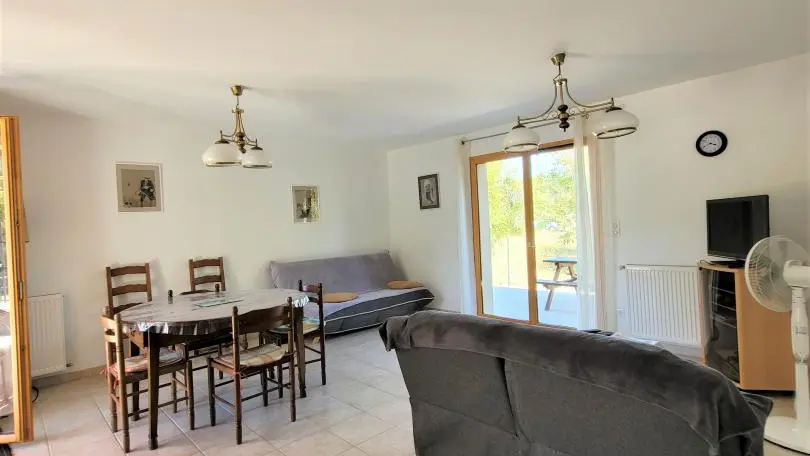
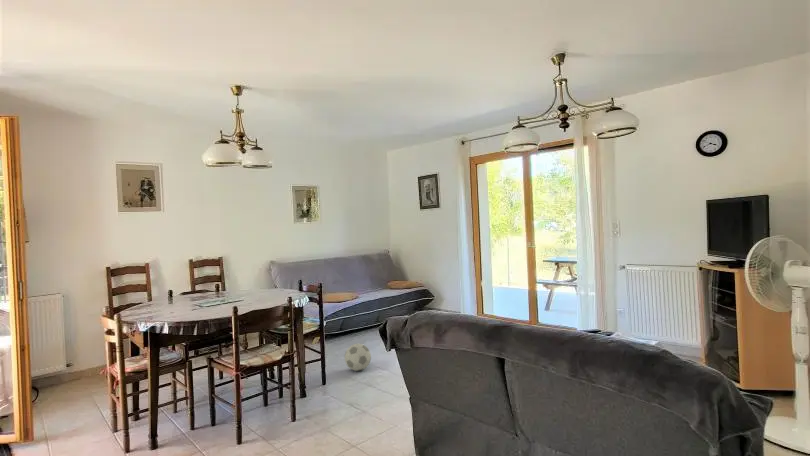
+ soccer ball [344,343,372,372]
